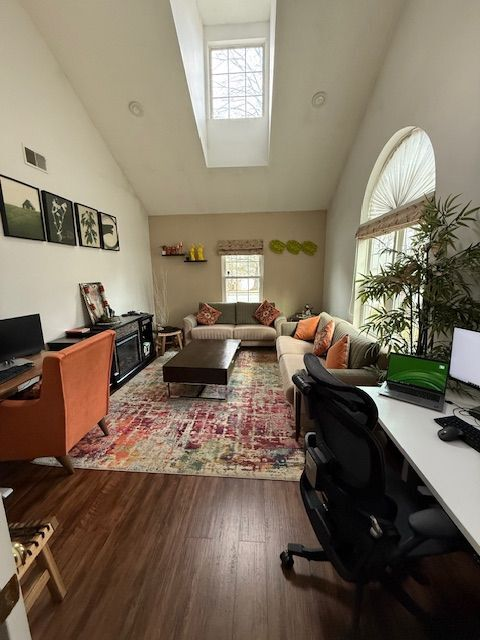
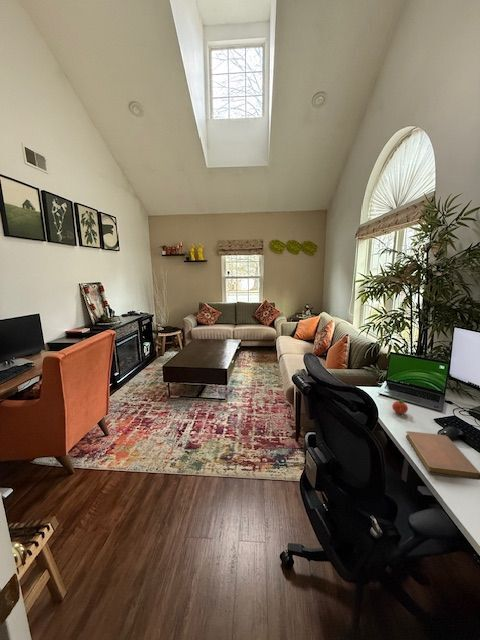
+ notebook [405,430,480,481]
+ apple [391,396,409,415]
